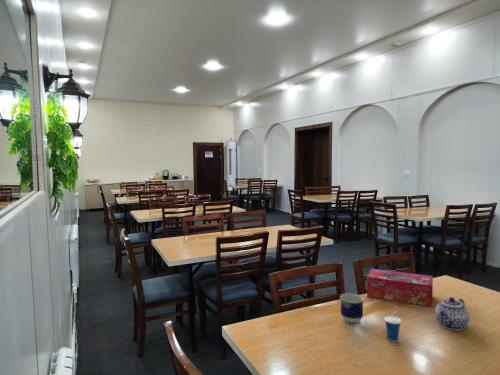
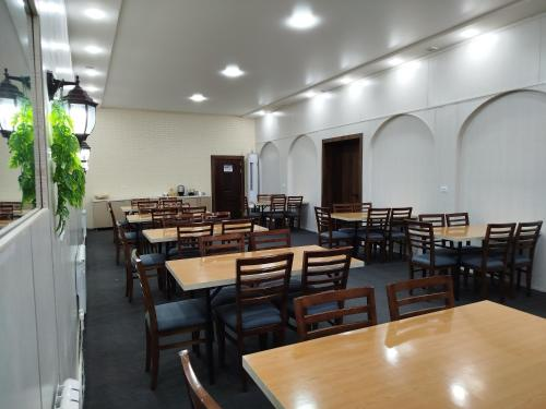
- cup [384,310,402,343]
- tissue box [366,268,434,307]
- cup [339,292,365,324]
- teapot [434,296,470,331]
